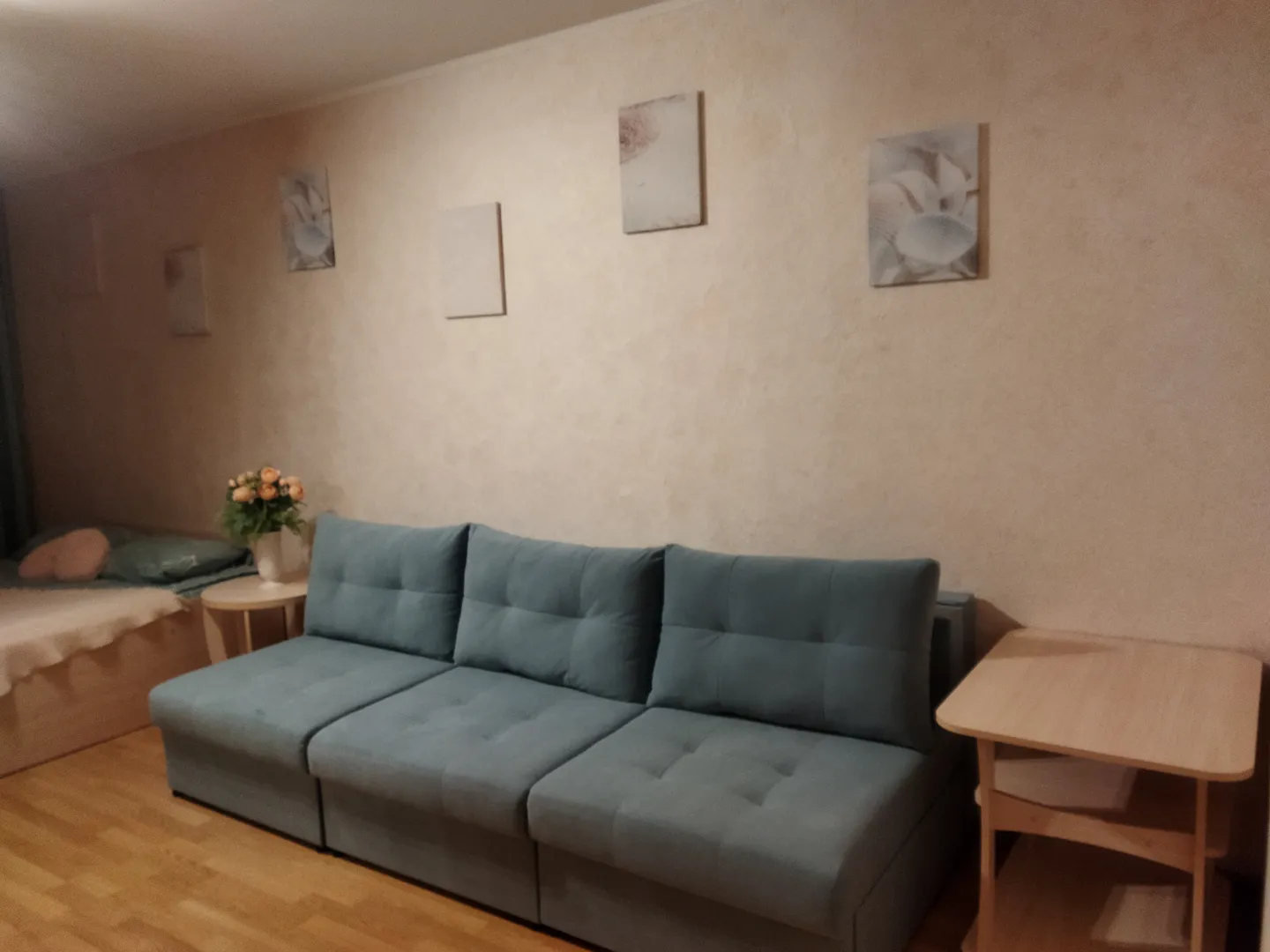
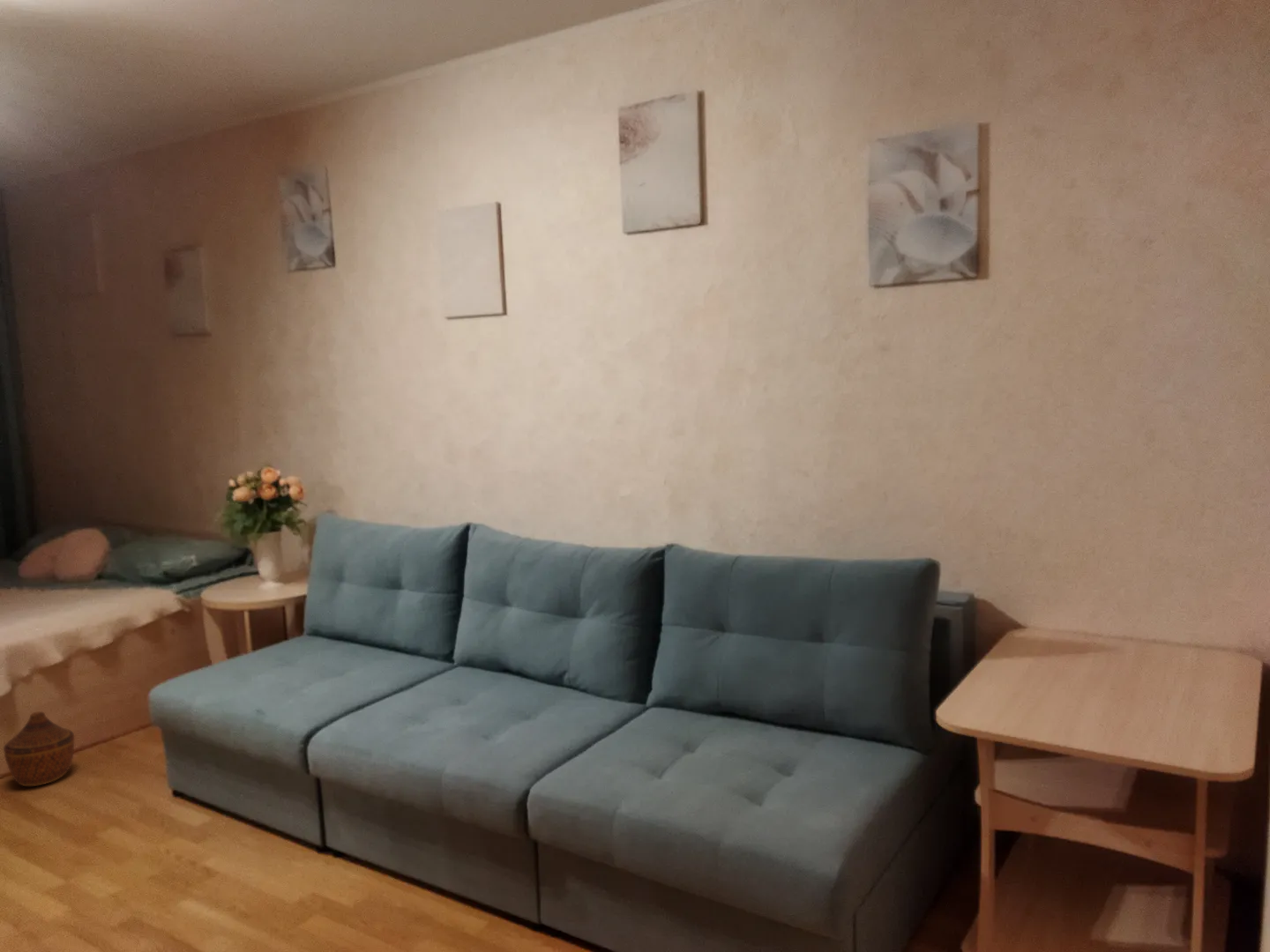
+ woven basket [3,710,75,787]
